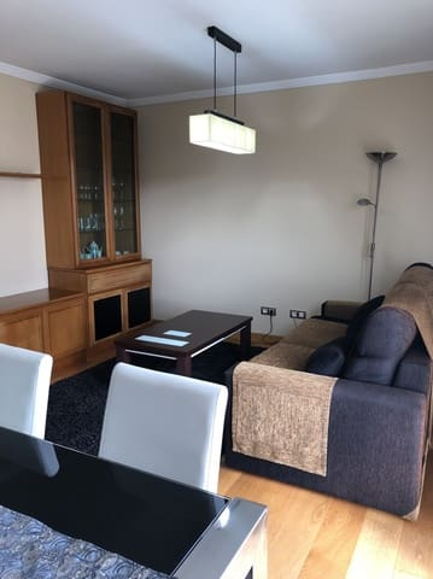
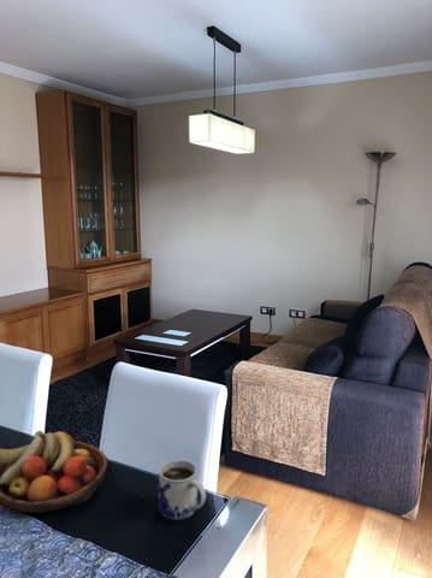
+ fruit bowl [0,430,108,514]
+ mug [156,459,207,520]
